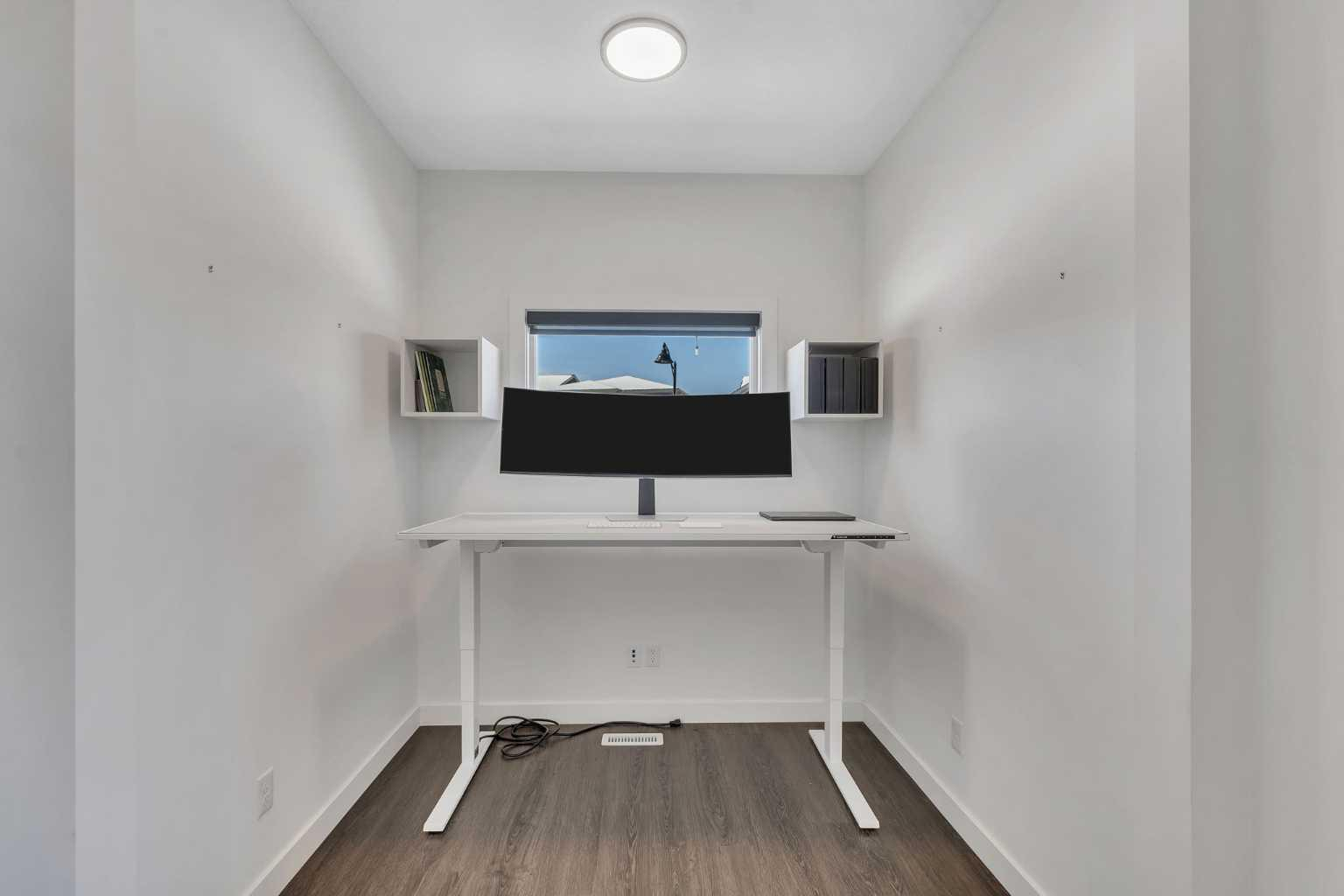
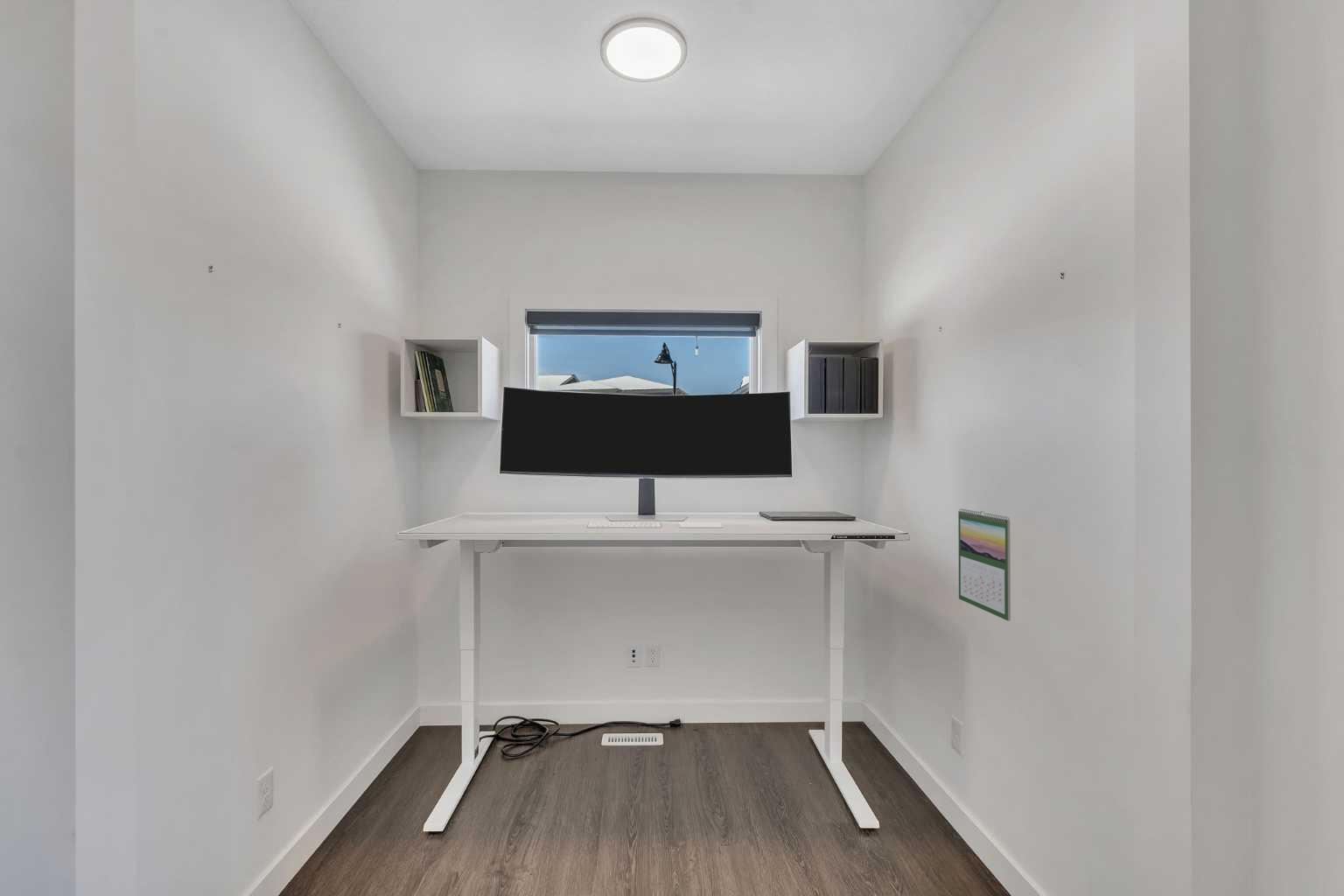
+ calendar [957,507,1012,622]
